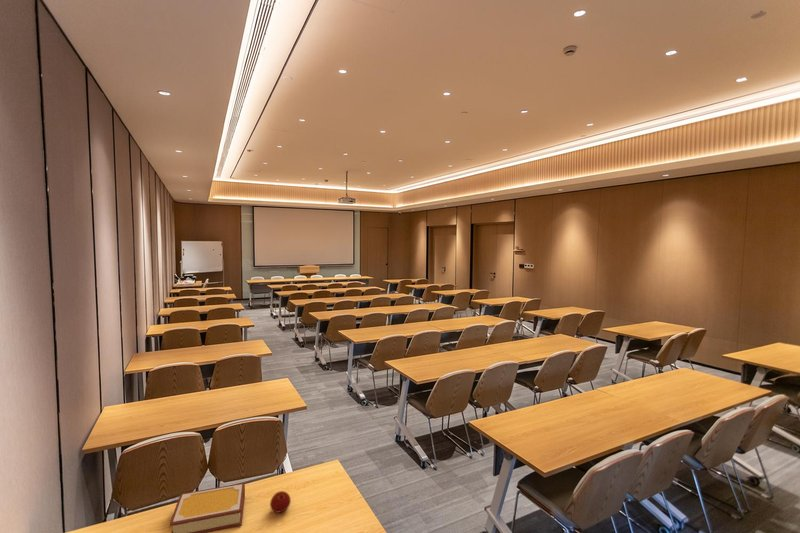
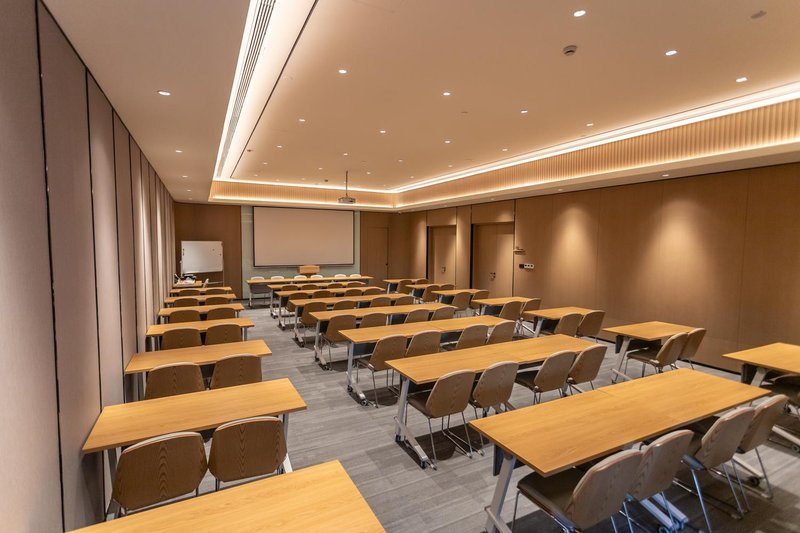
- book [169,482,246,533]
- apple [269,490,292,514]
